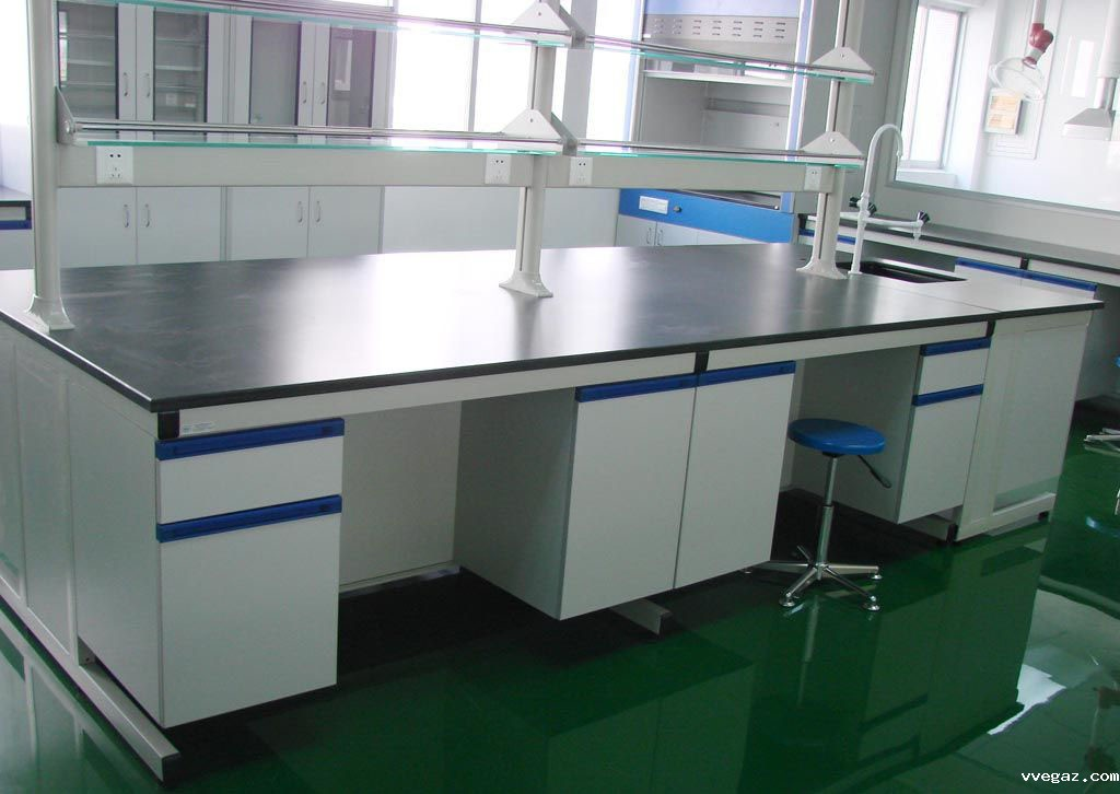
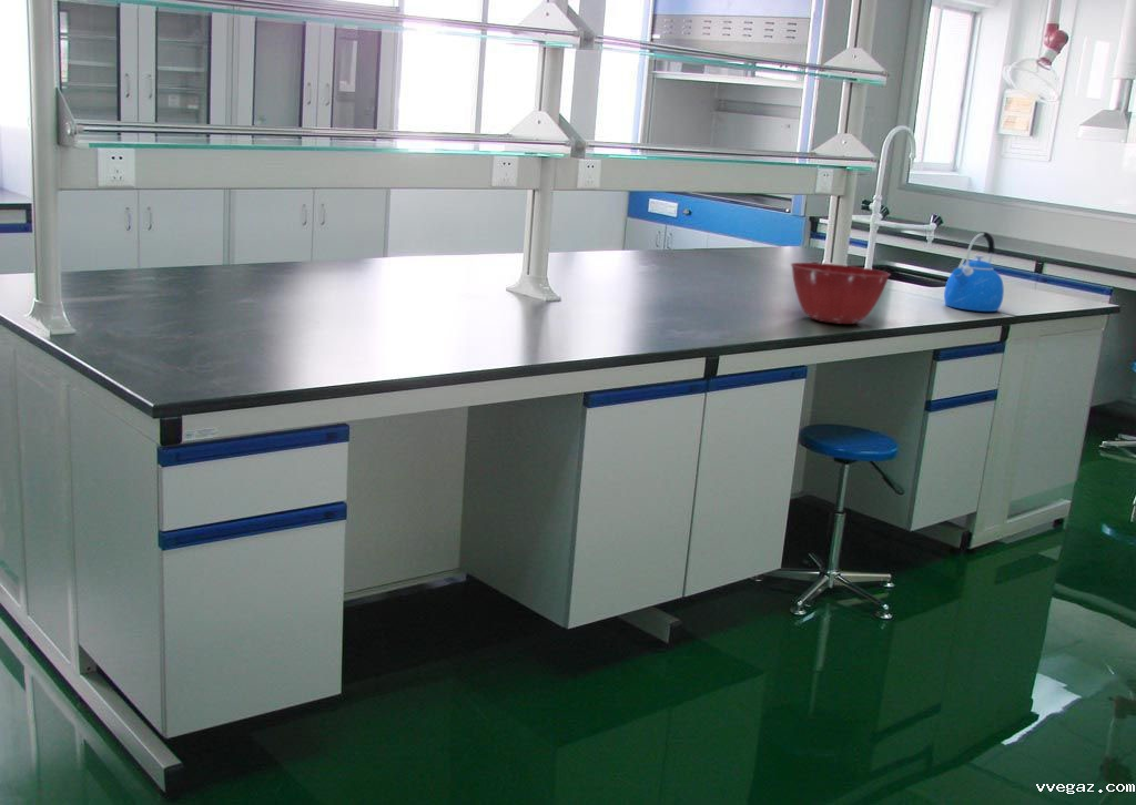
+ kettle [943,231,1005,313]
+ mixing bowl [790,262,892,325]
